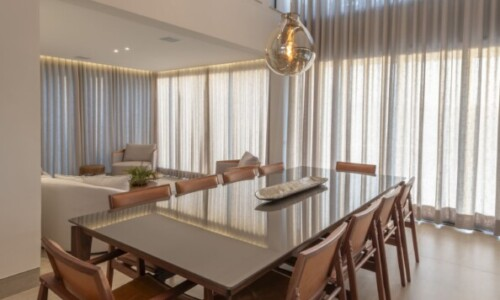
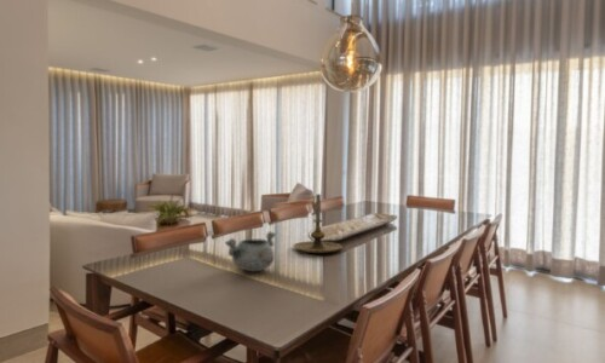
+ candle holder [292,194,344,254]
+ decorative bowl [224,231,277,272]
